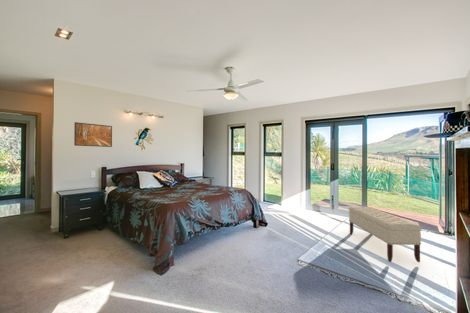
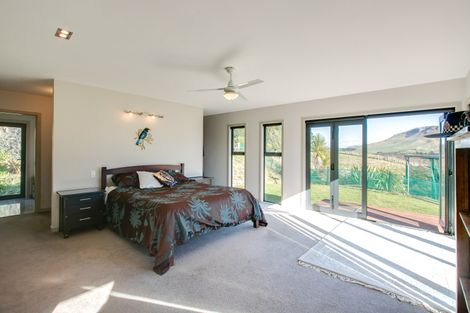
- bench [348,206,423,263]
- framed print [73,121,113,148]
